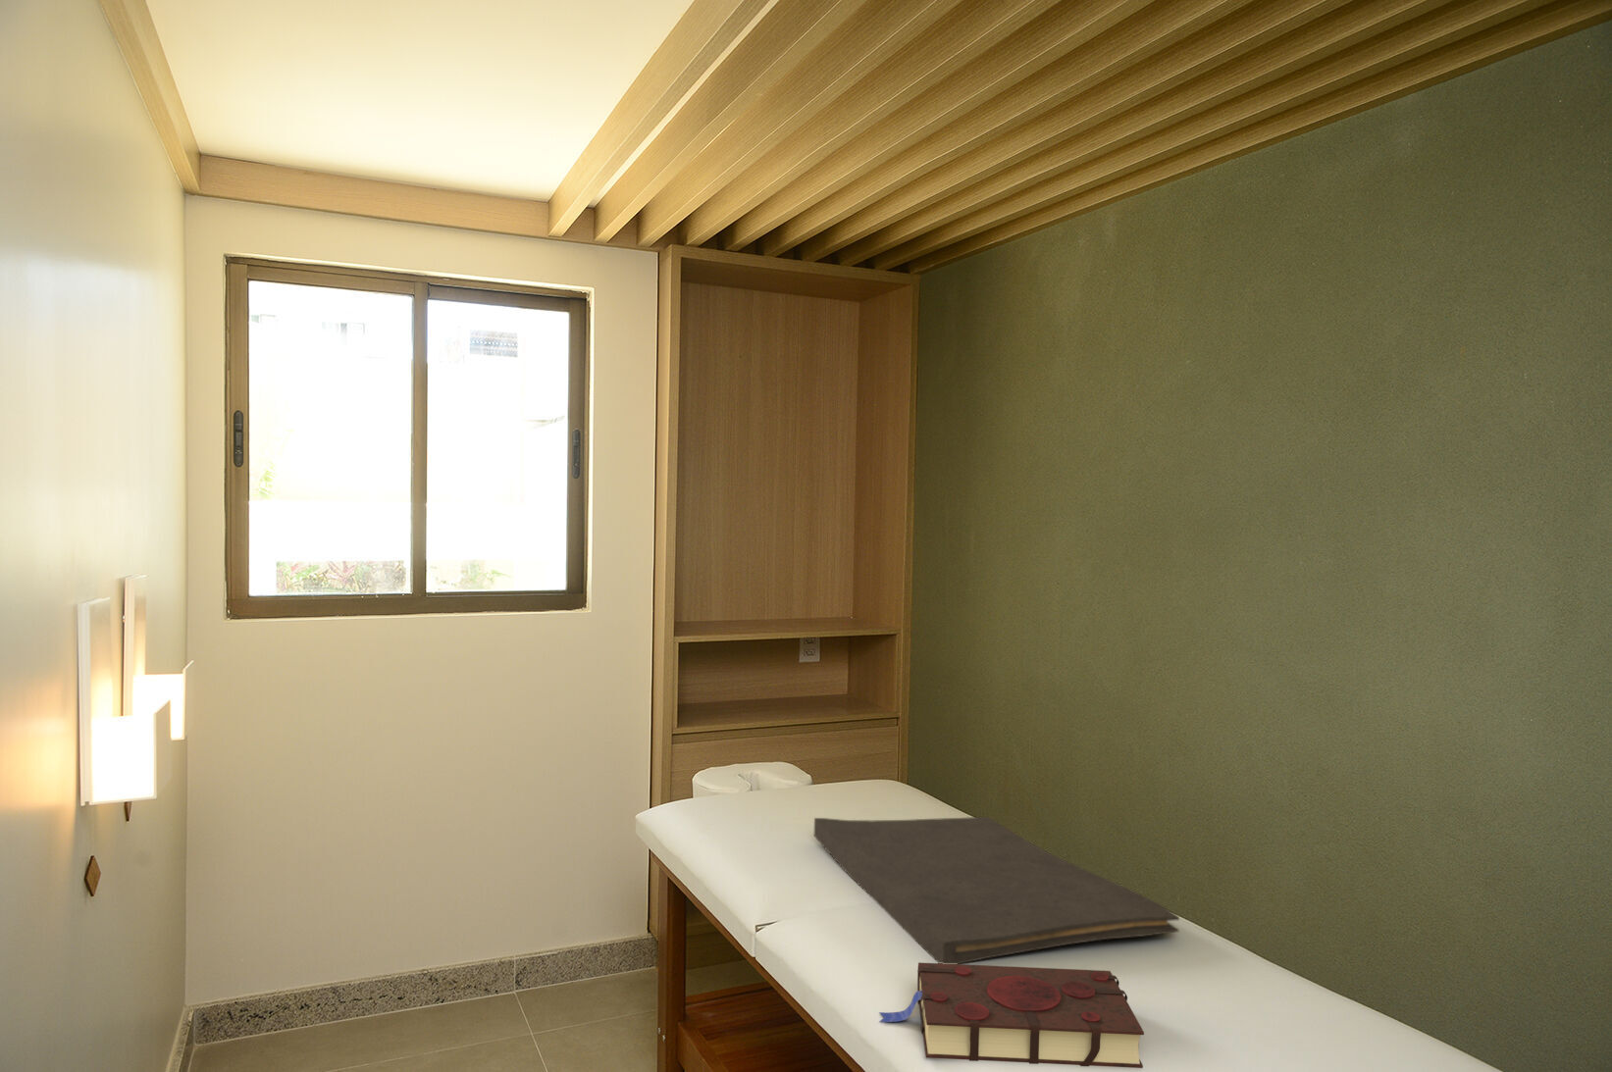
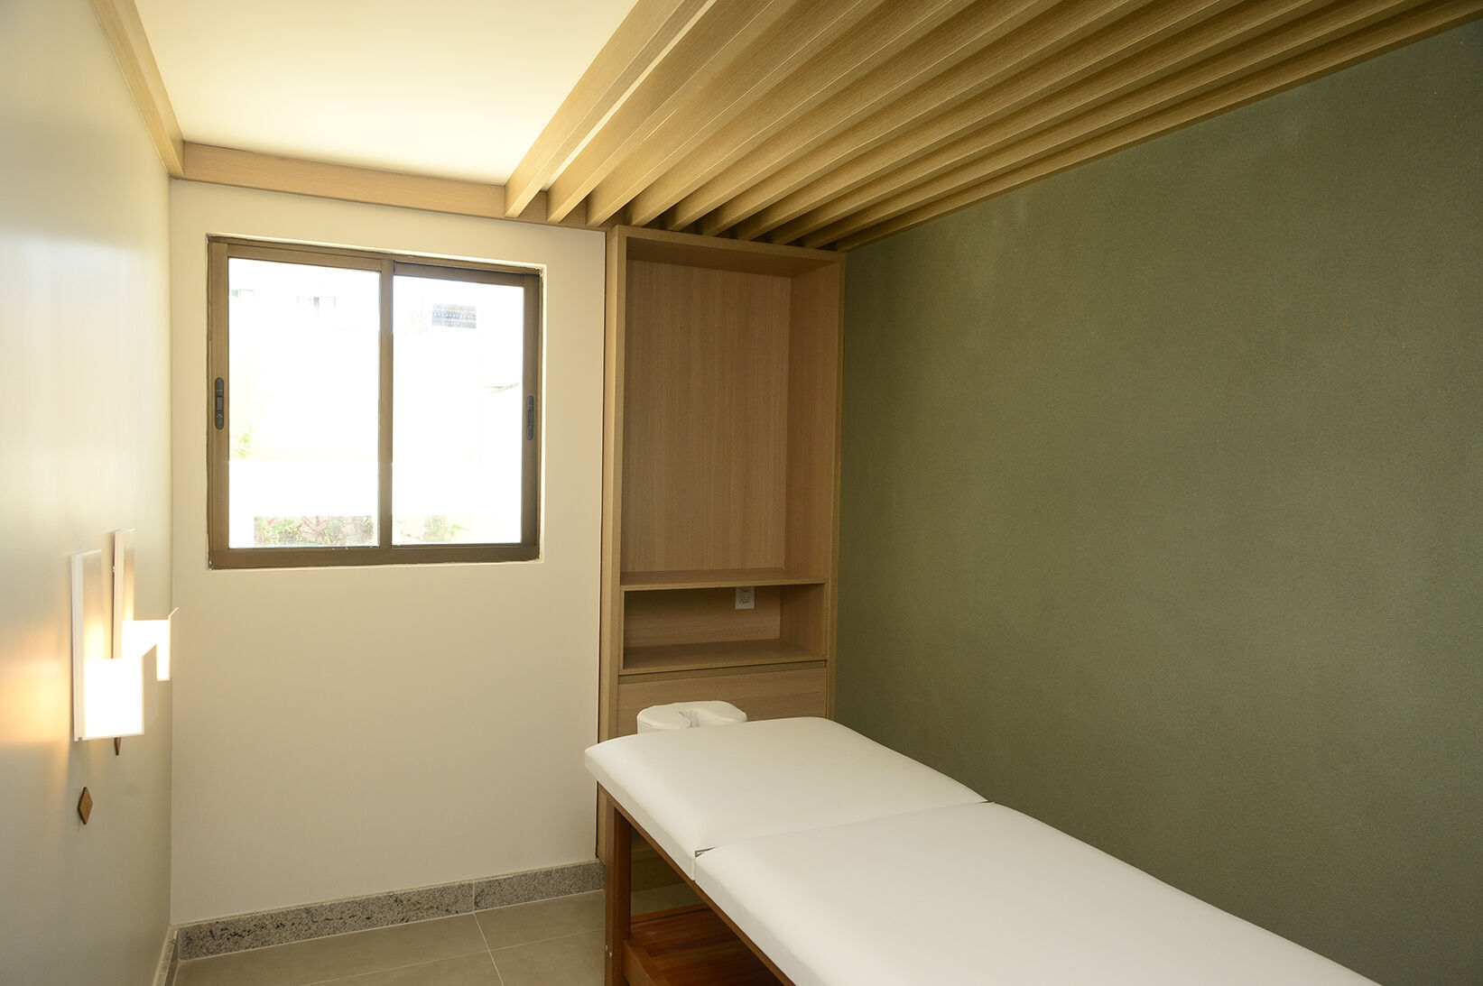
- book [878,961,1145,1070]
- hand towel [814,816,1180,964]
